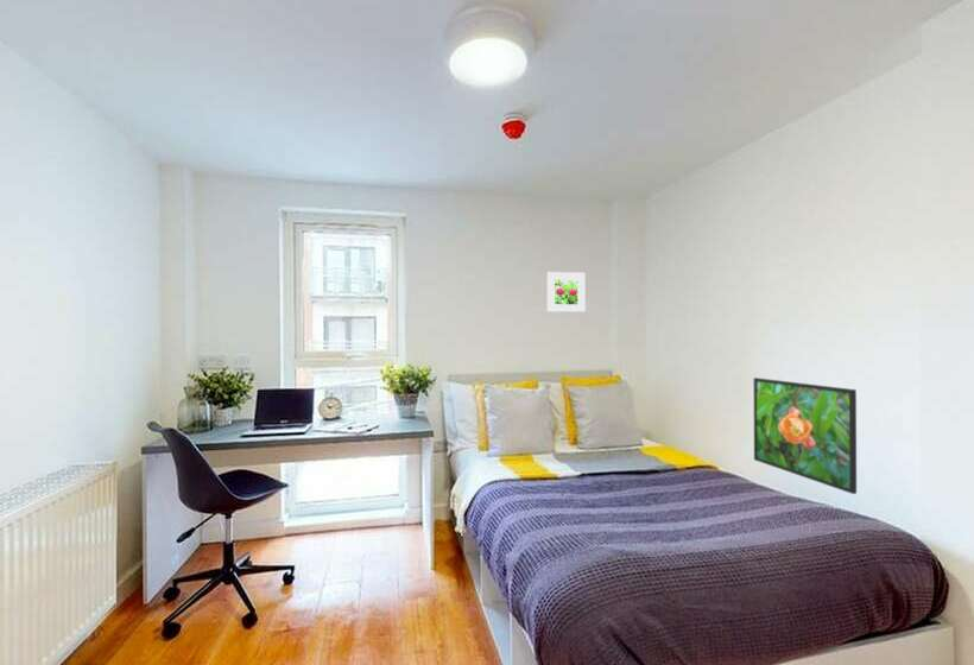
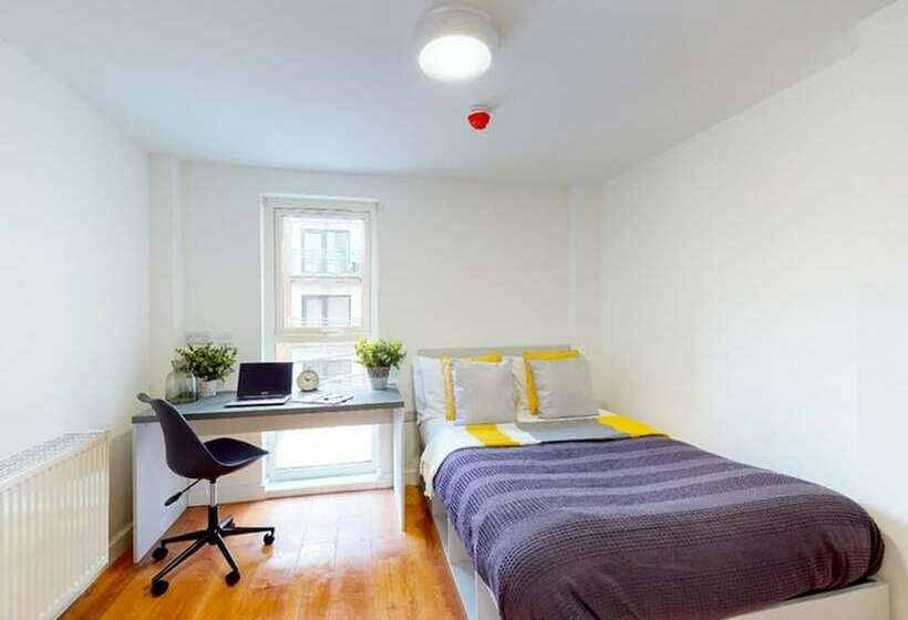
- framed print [753,376,858,495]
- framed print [545,271,586,314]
